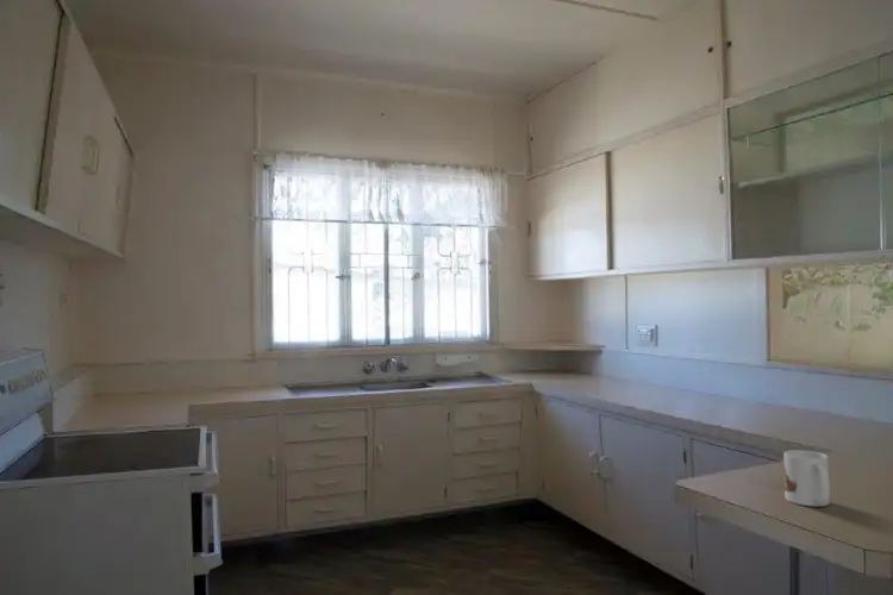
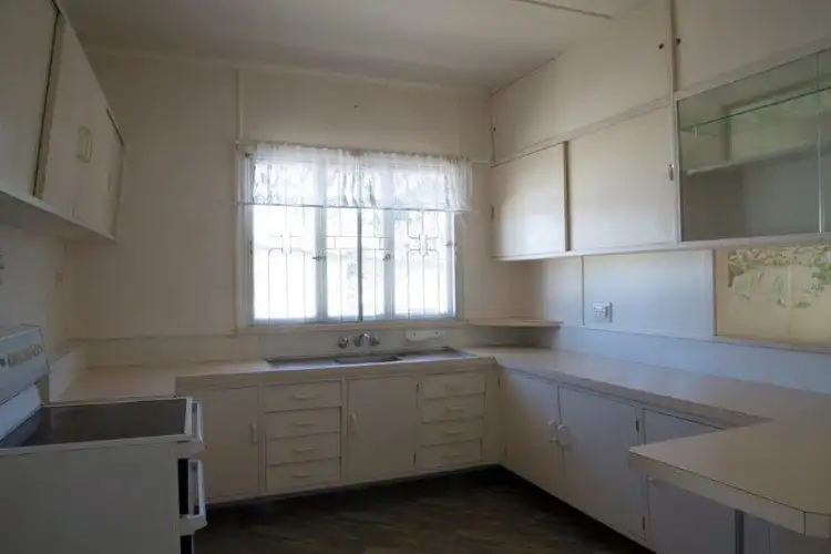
- mug [782,449,831,507]
